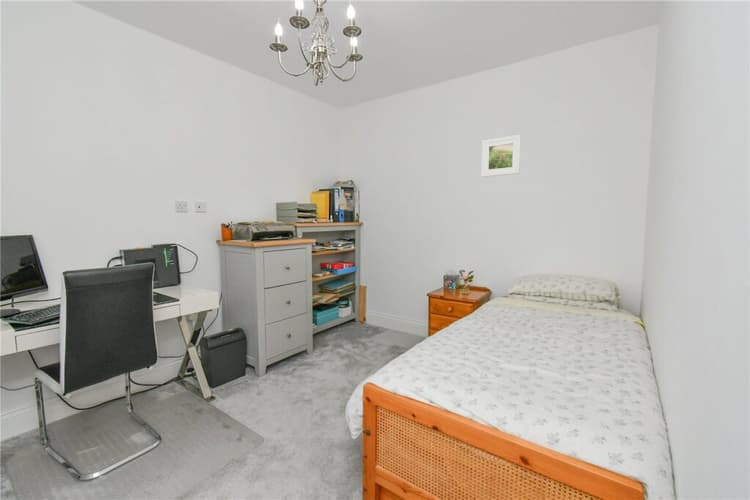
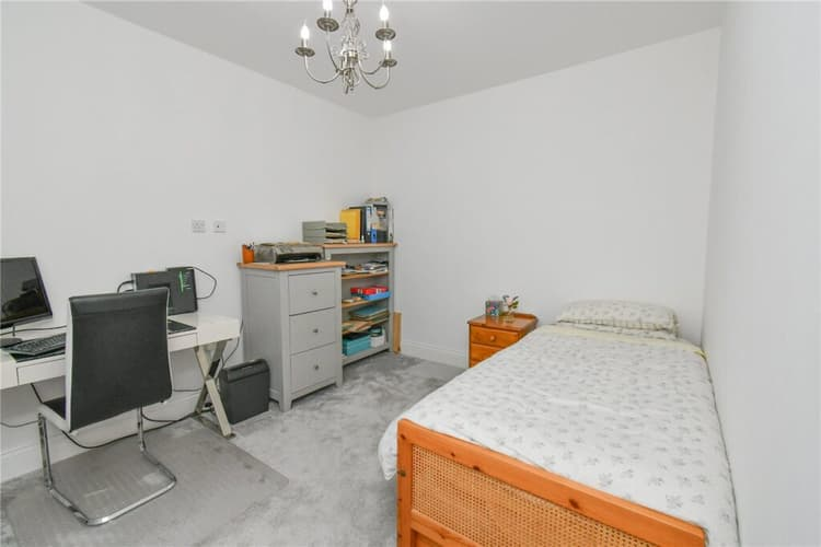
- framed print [481,134,522,178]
